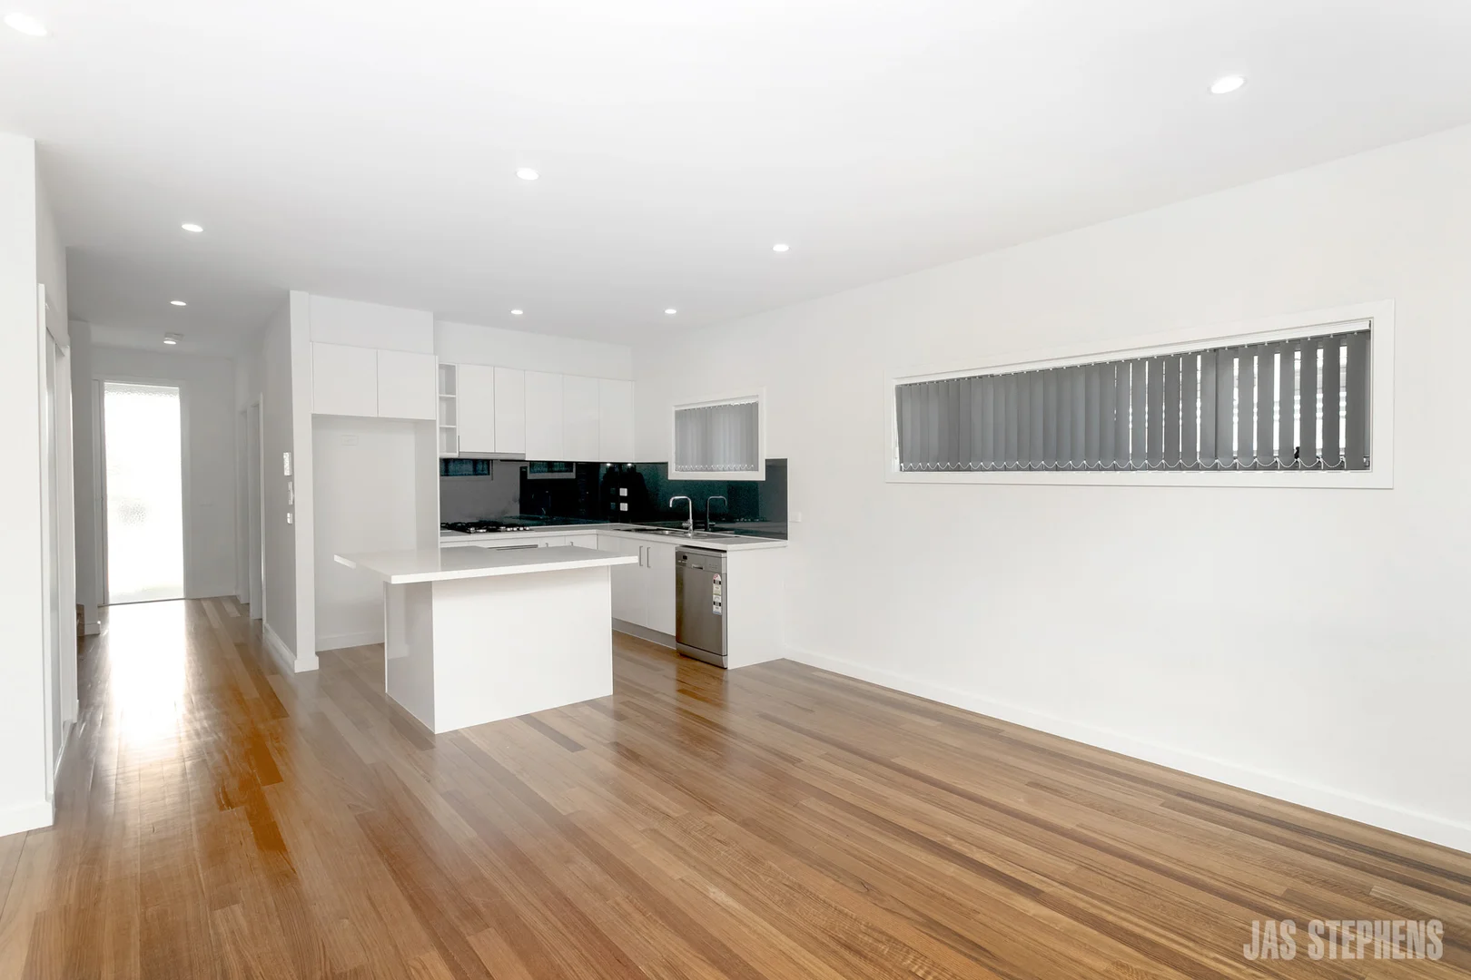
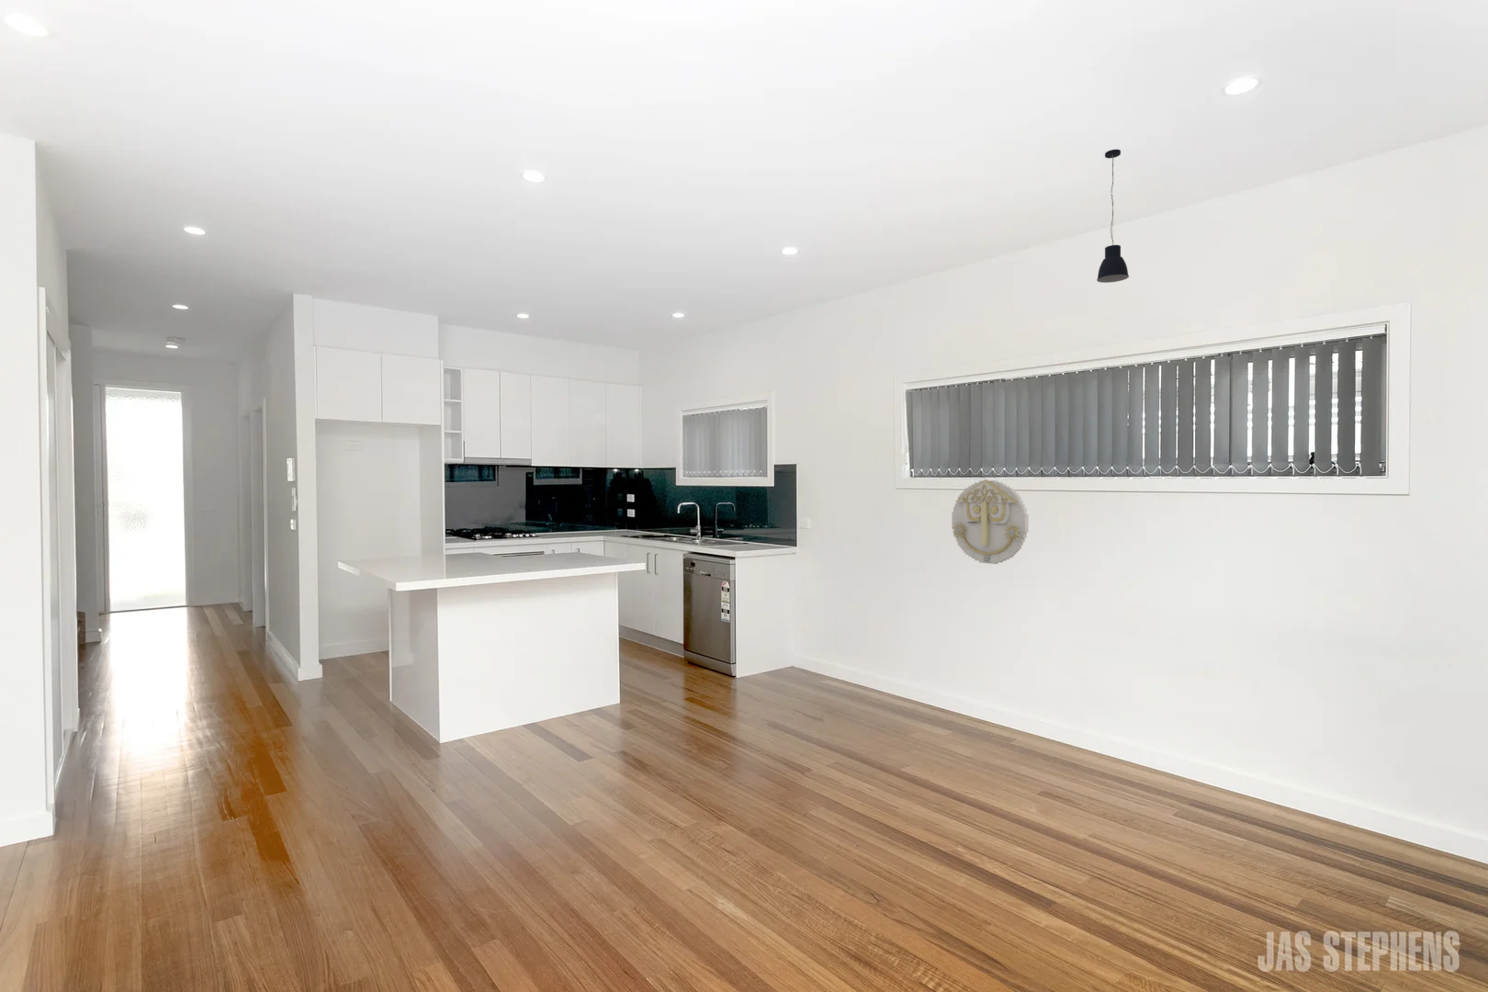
+ wall decoration [951,478,1029,565]
+ pendant light [1096,148,1129,283]
